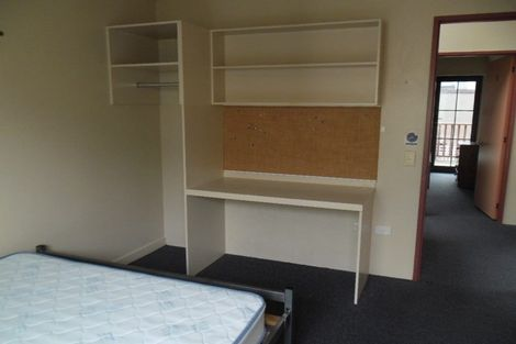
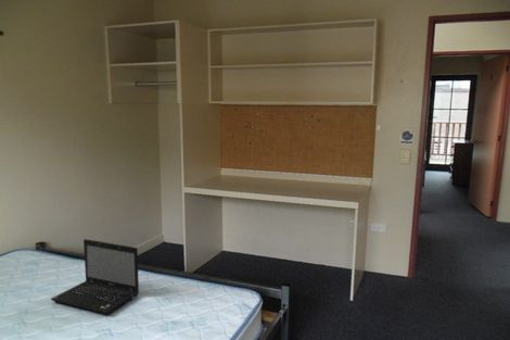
+ laptop [50,238,140,316]
